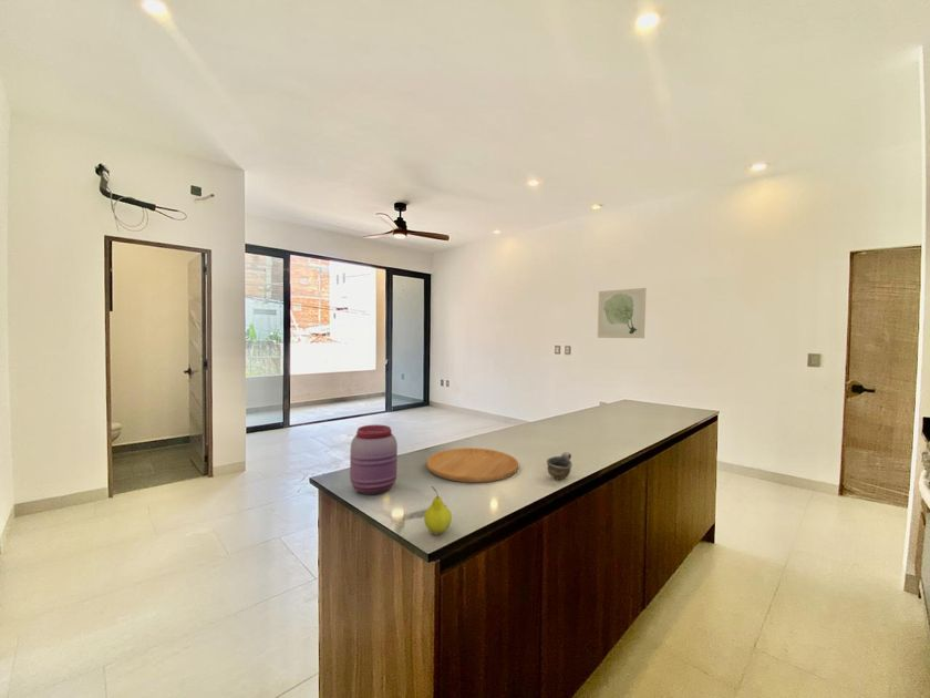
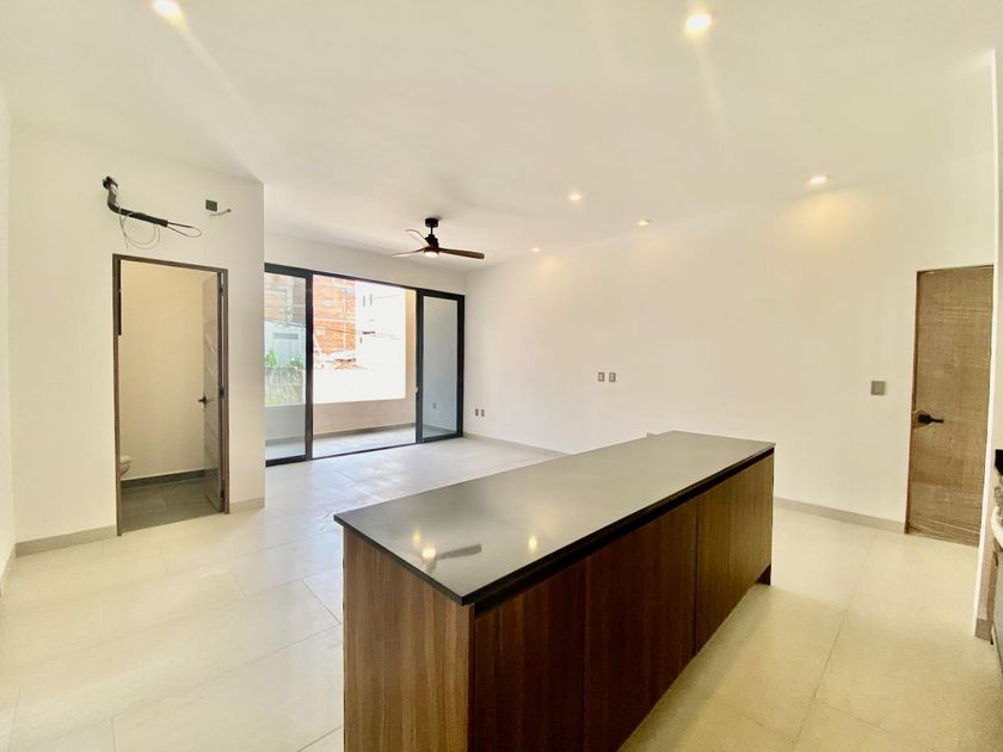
- cutting board [425,446,519,483]
- cup [546,451,574,481]
- wall art [597,287,647,339]
- fruit [423,485,453,535]
- jar [349,423,399,495]
